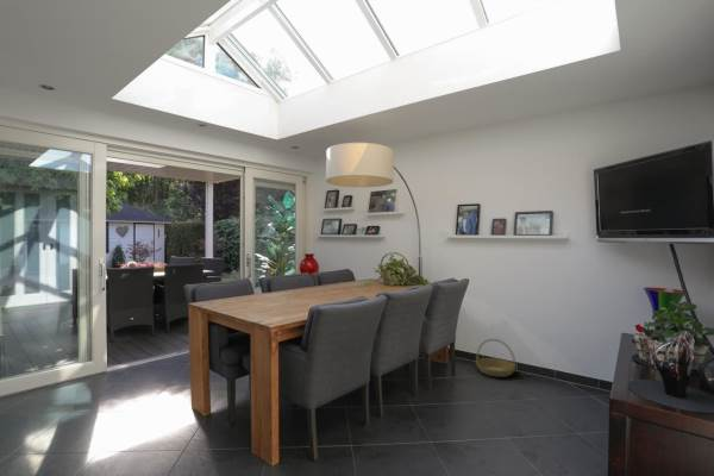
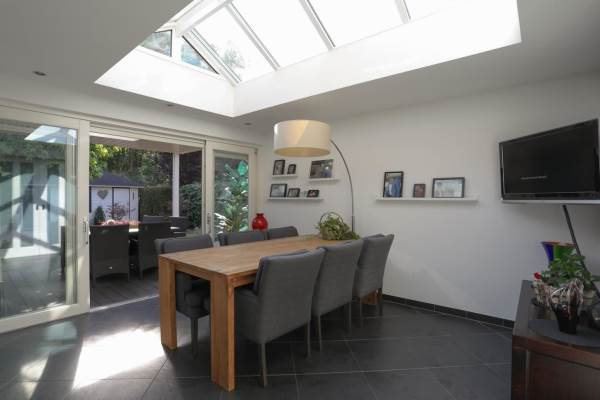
- basket [475,338,518,378]
